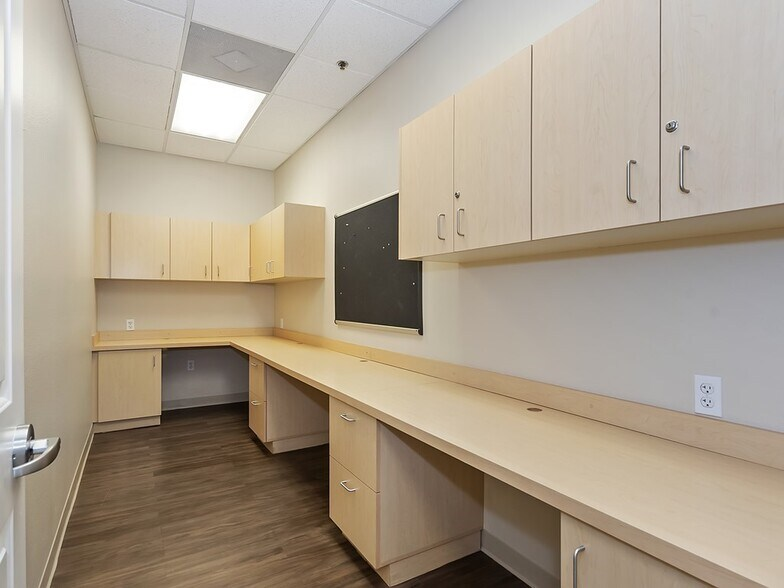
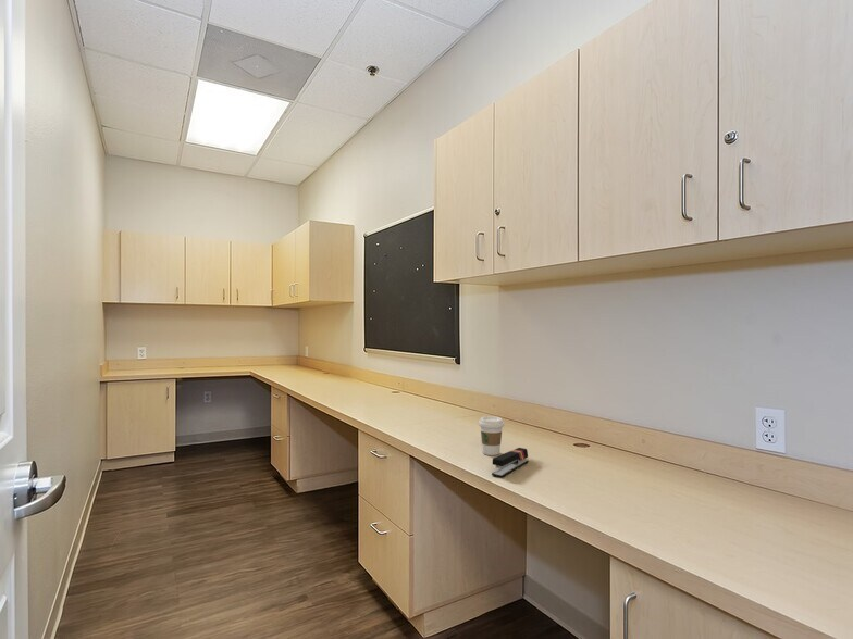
+ coffee cup [478,415,505,456]
+ stapler [491,447,529,478]
